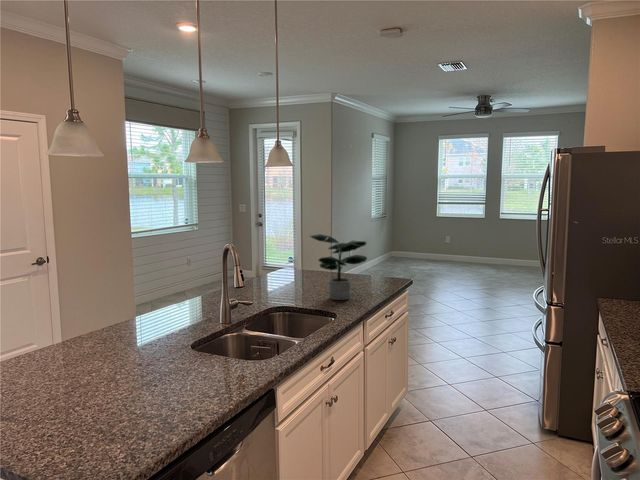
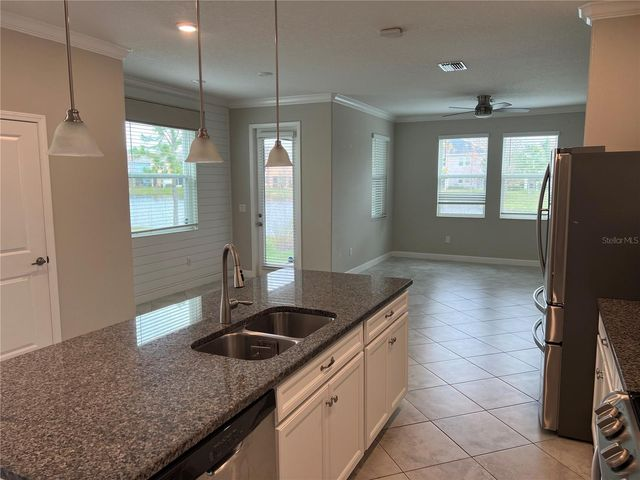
- potted plant [308,233,368,301]
